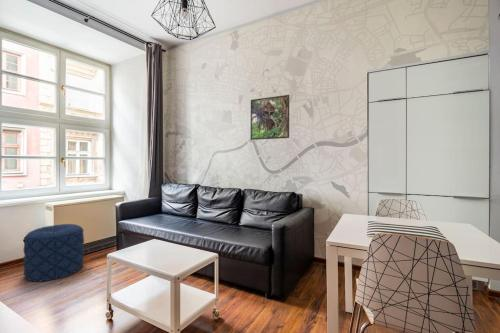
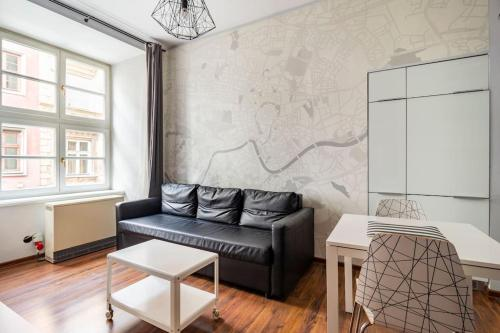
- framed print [250,94,290,141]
- pouf [22,223,85,283]
